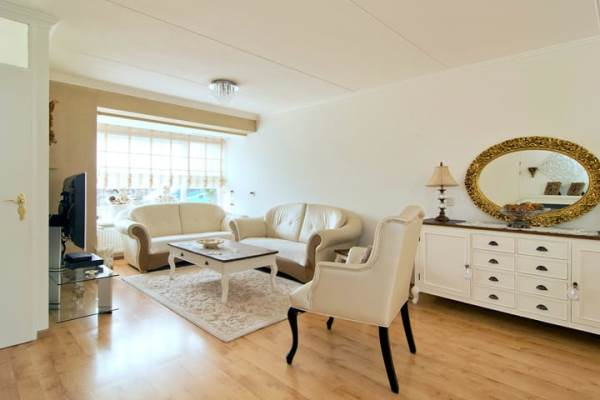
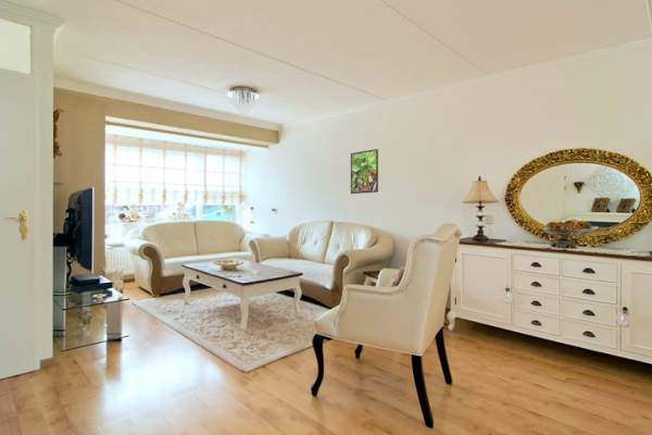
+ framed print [350,148,379,195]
